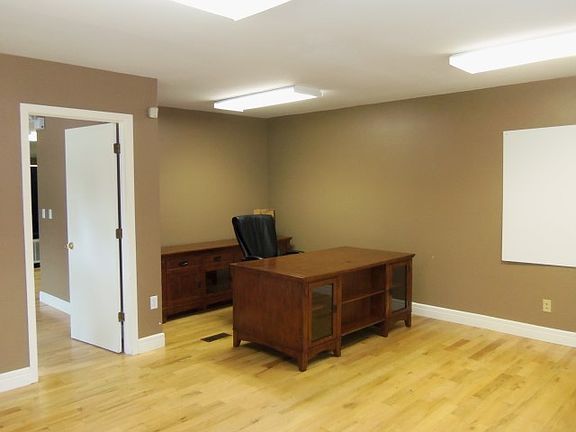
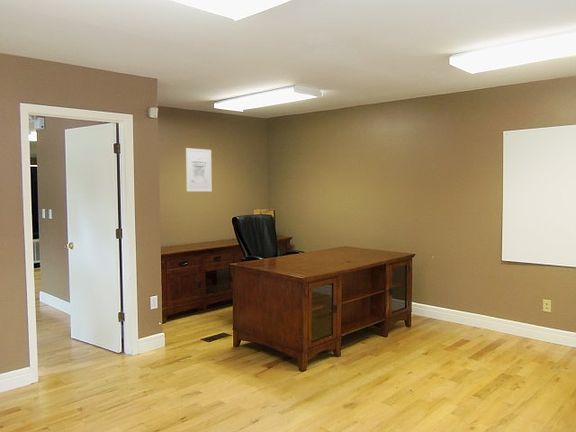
+ wall art [185,147,213,192]
